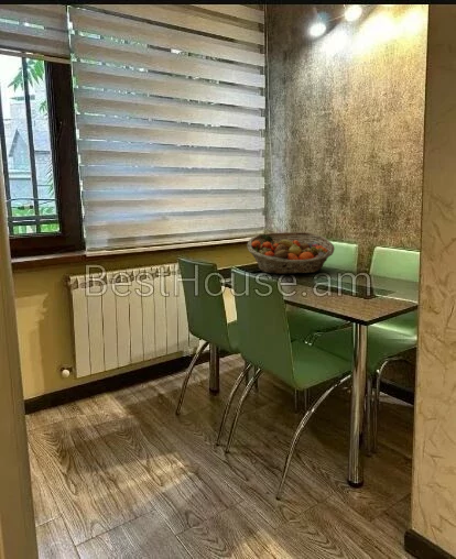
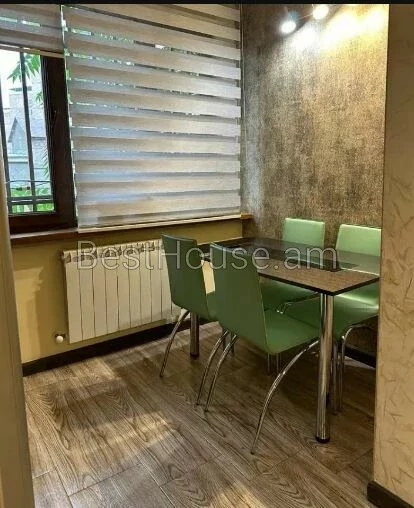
- fruit basket [247,231,336,275]
